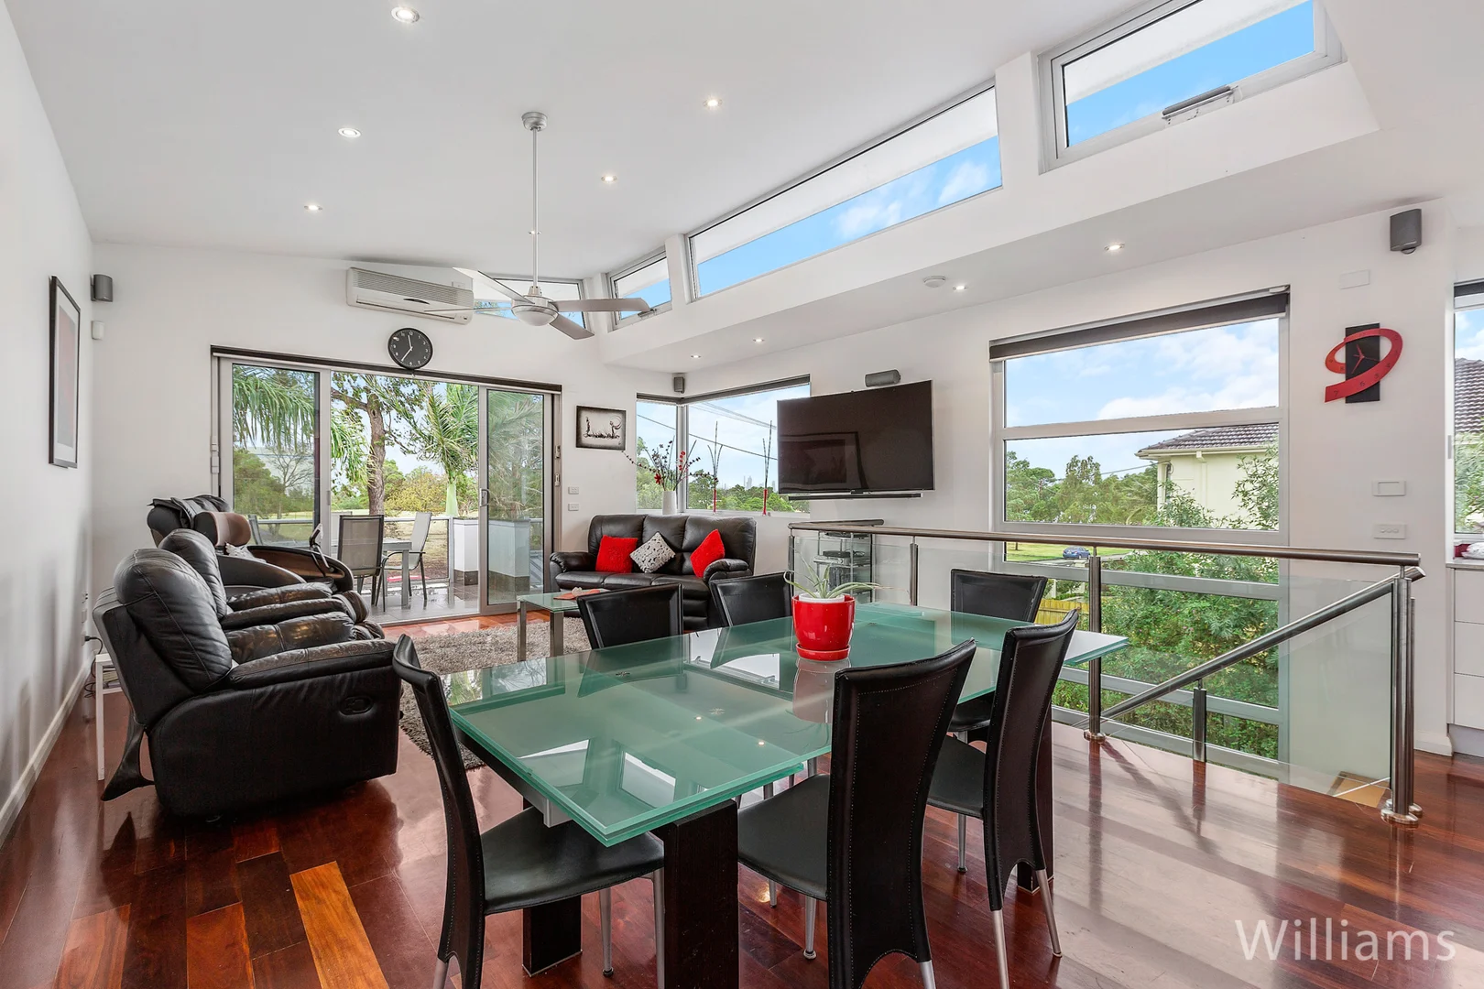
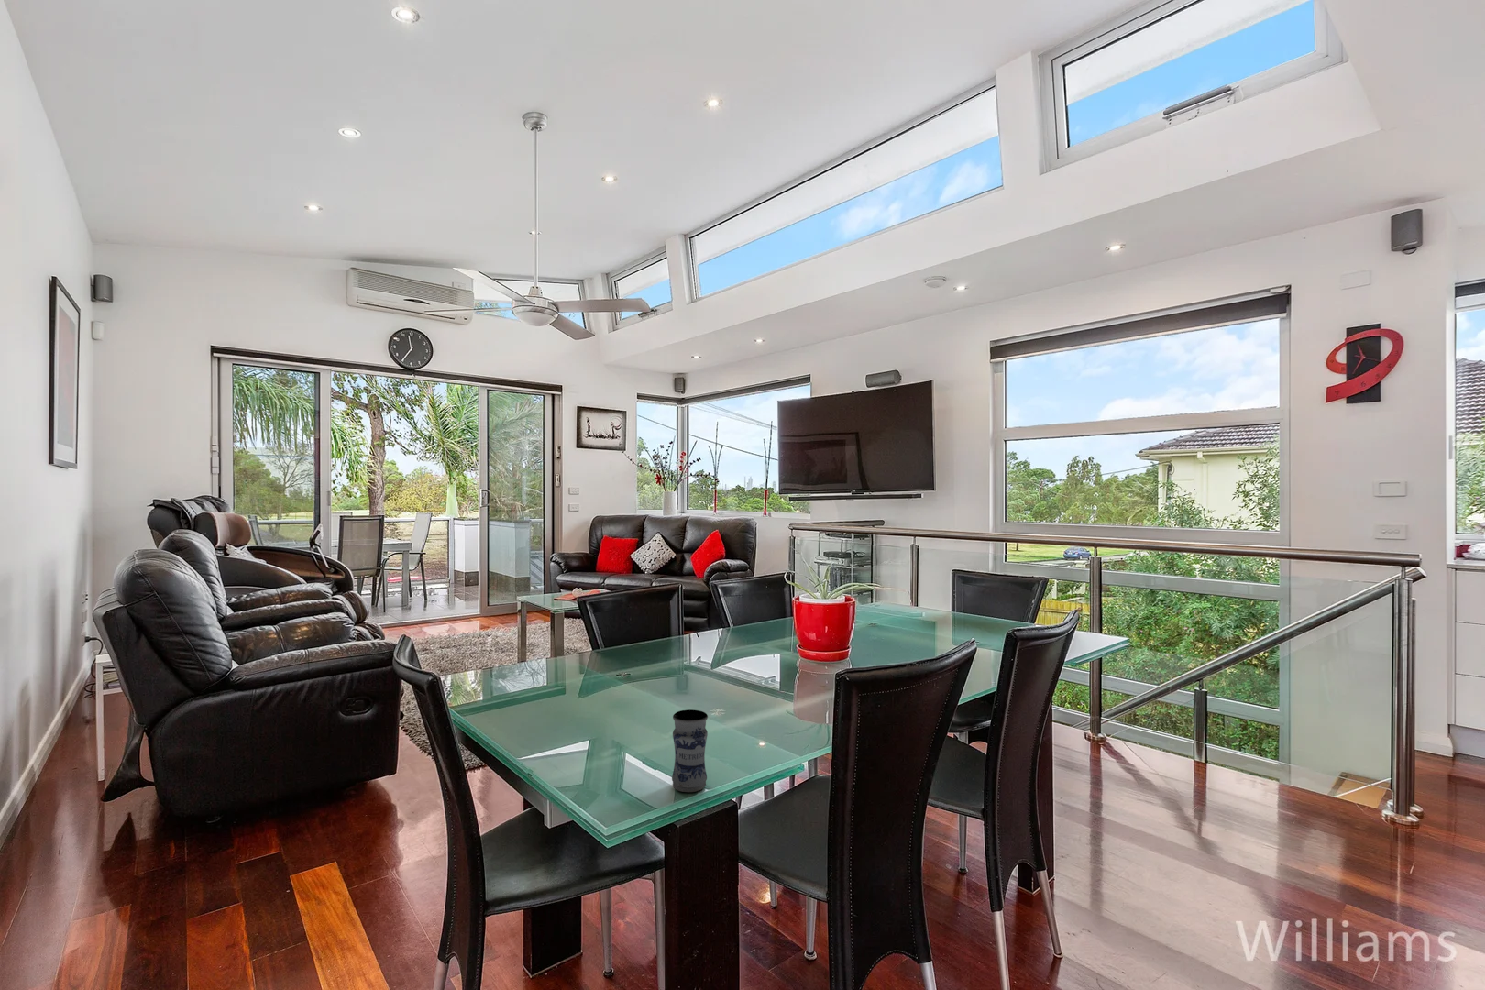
+ jar [671,708,708,793]
